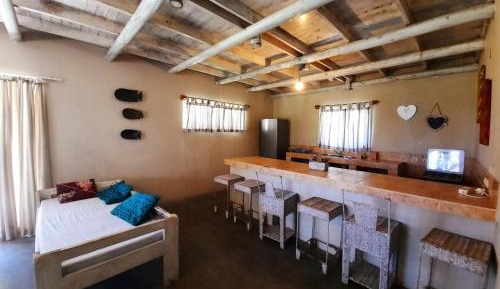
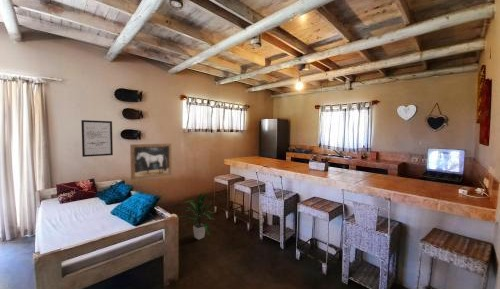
+ wall art [80,119,114,158]
+ indoor plant [180,192,216,241]
+ wall art [129,142,173,181]
